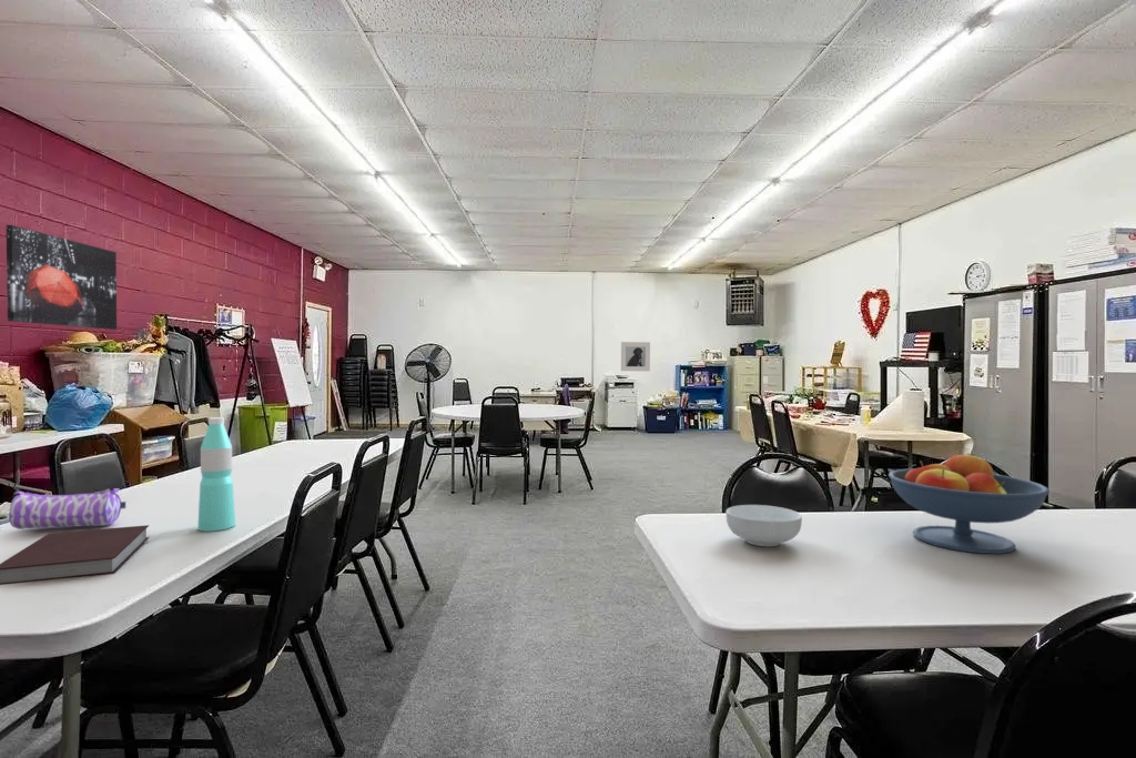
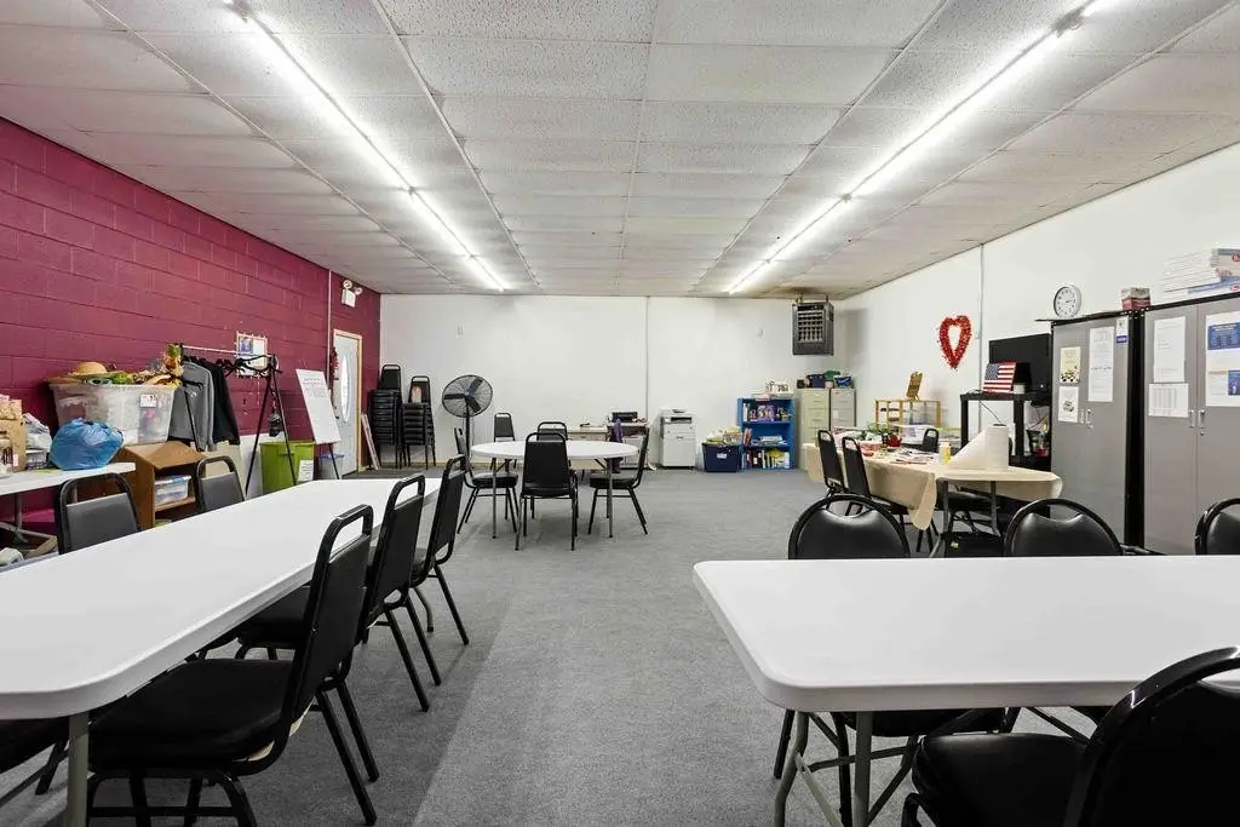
- fruit bowl [888,452,1051,555]
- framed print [620,341,651,372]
- notebook [0,524,150,586]
- wall art [6,224,118,331]
- cereal bowl [724,504,803,547]
- pencil case [8,487,126,530]
- water bottle [196,416,236,533]
